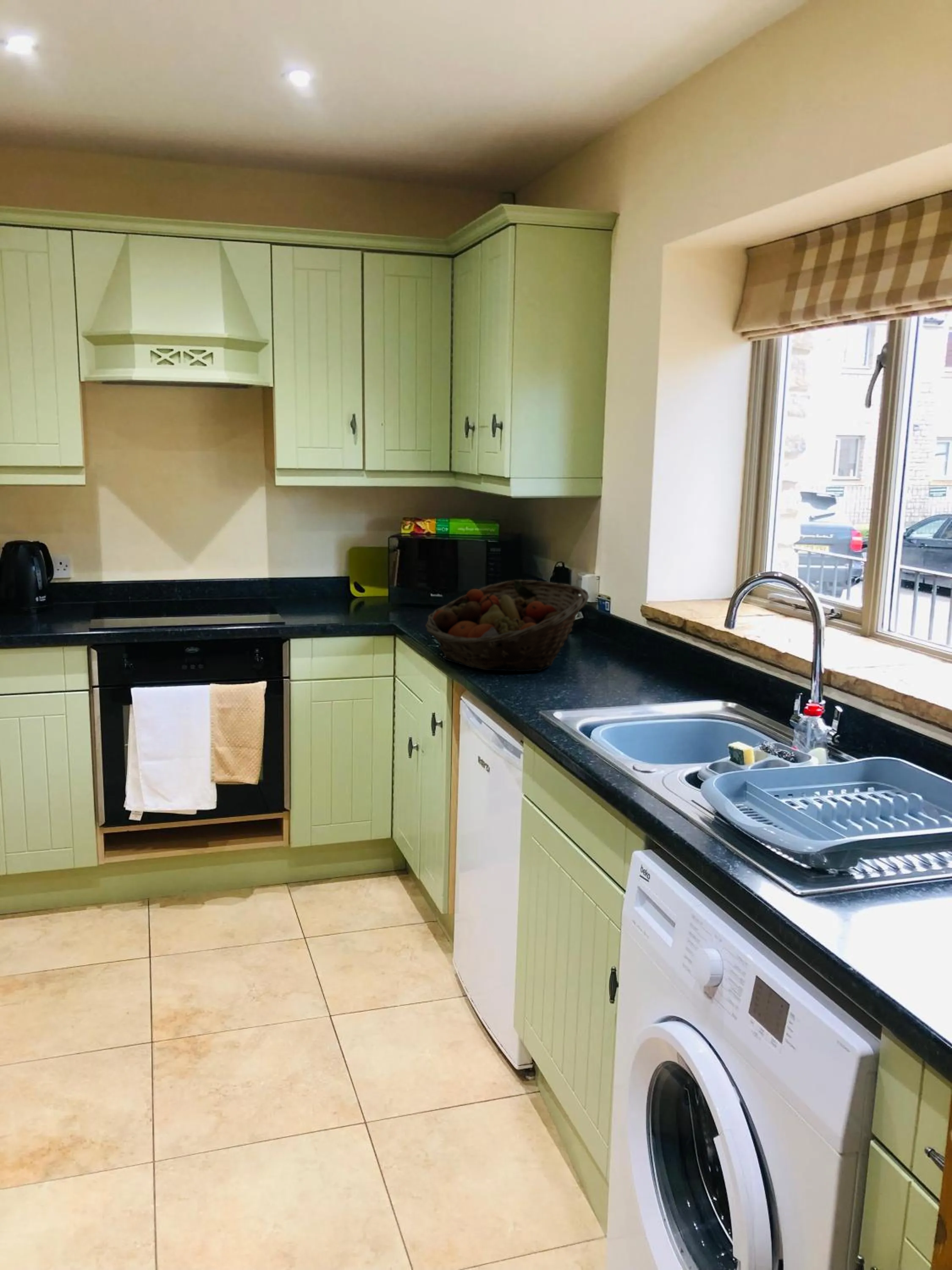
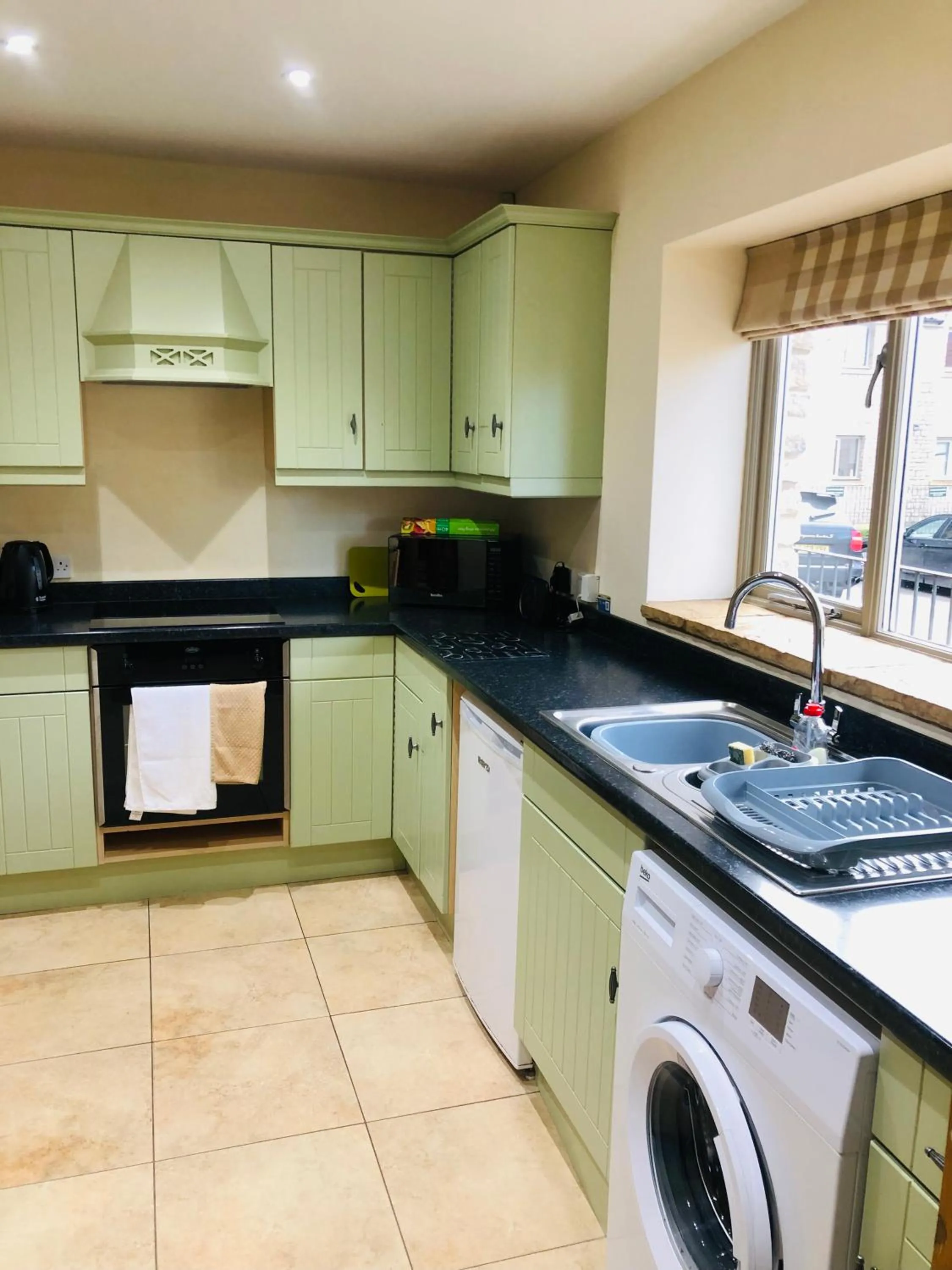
- fruit basket [425,579,589,672]
